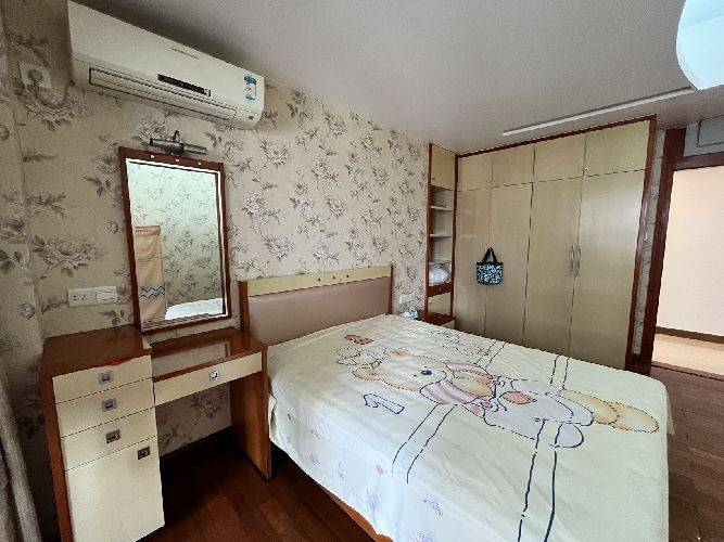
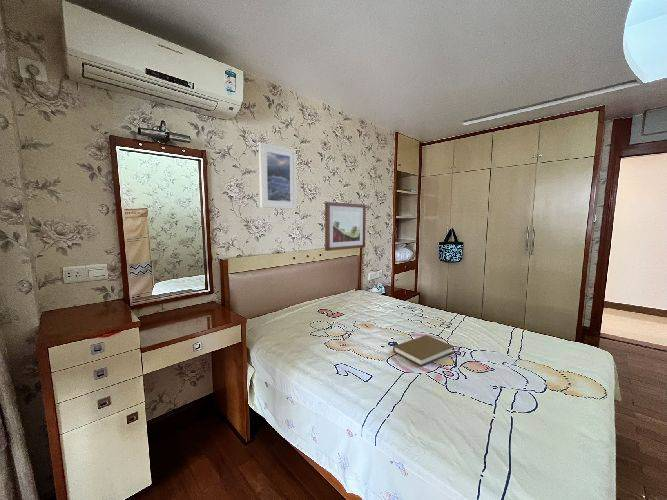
+ wall art [324,201,367,252]
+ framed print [258,141,297,210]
+ book [392,334,455,367]
